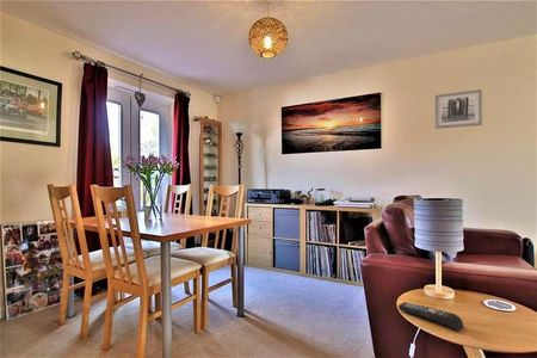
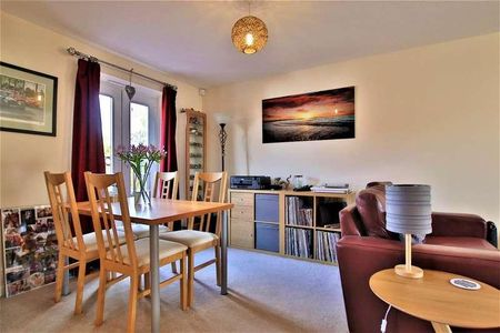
- remote control [397,301,464,332]
- wall art [434,88,483,130]
